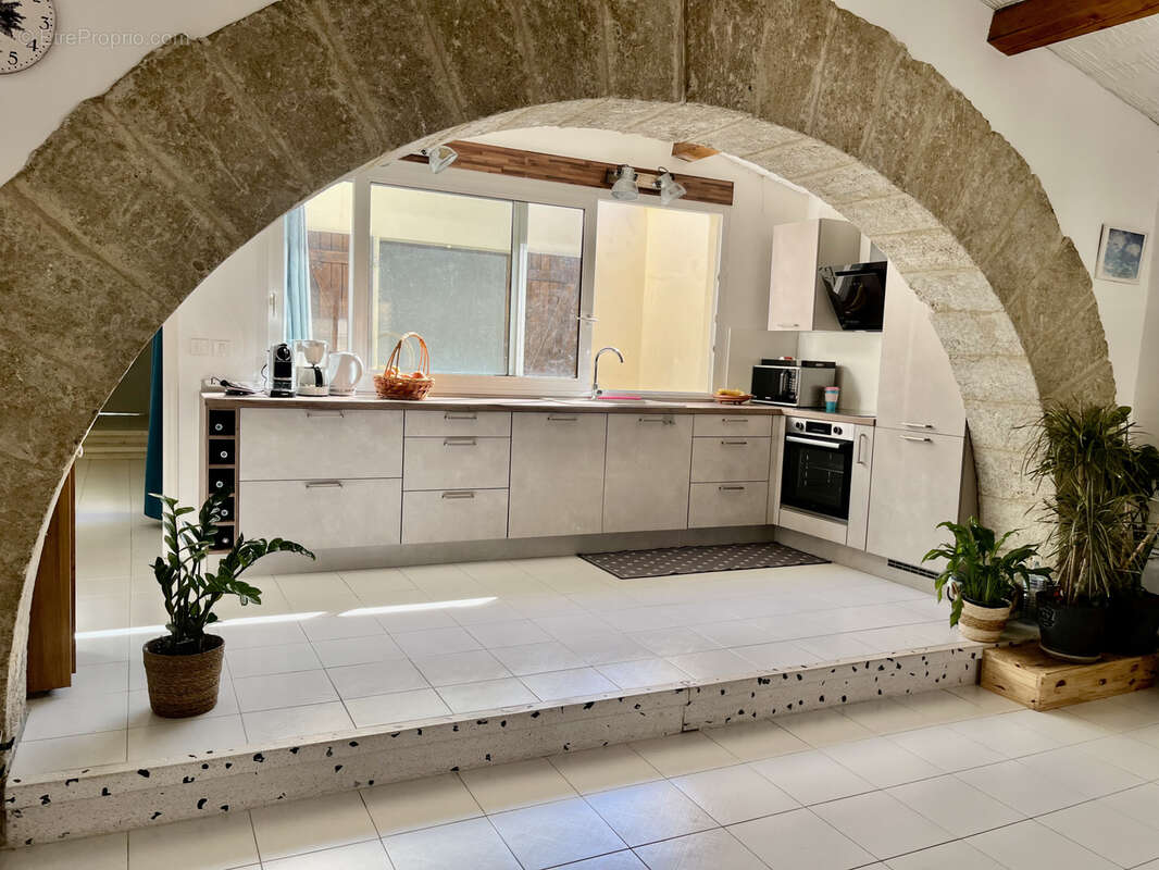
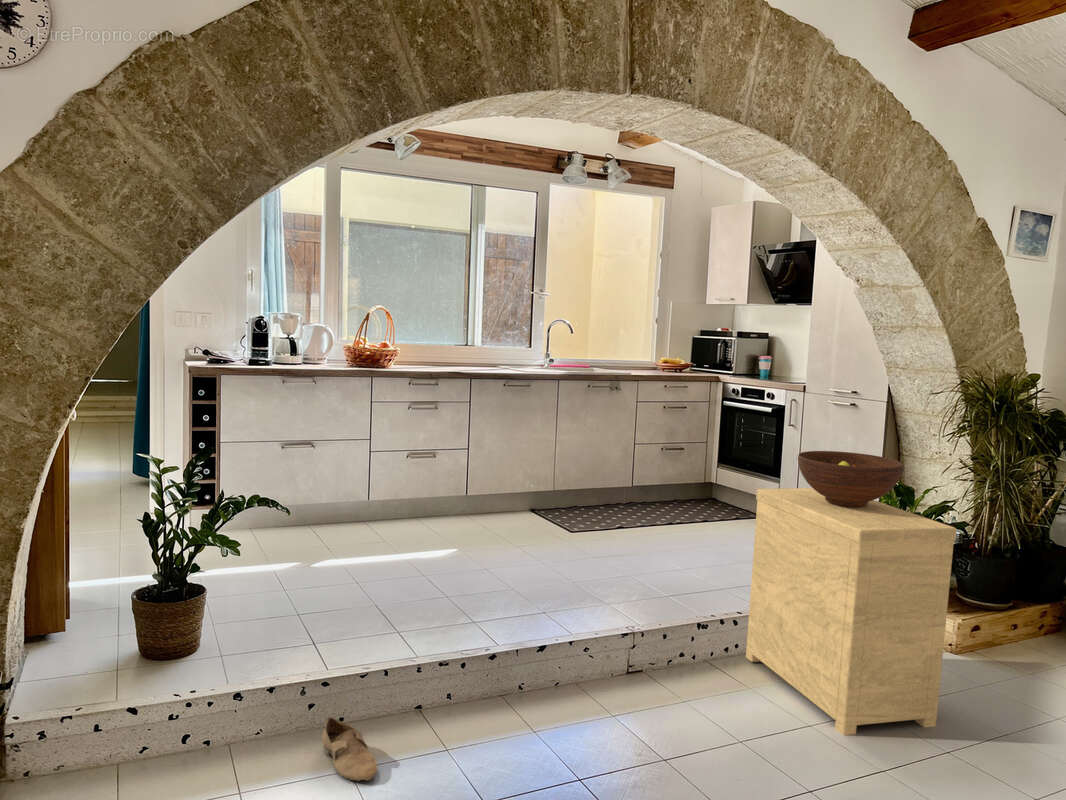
+ shoe [321,715,378,782]
+ side table [745,487,957,736]
+ fruit bowl [797,450,905,507]
